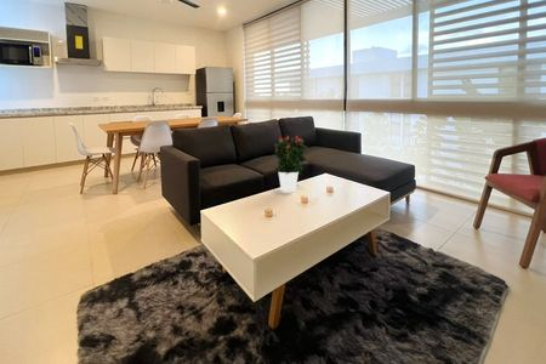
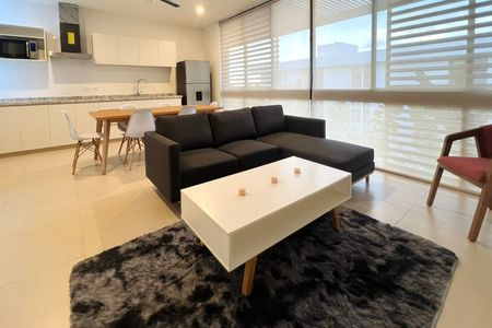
- potted flower [273,135,308,193]
